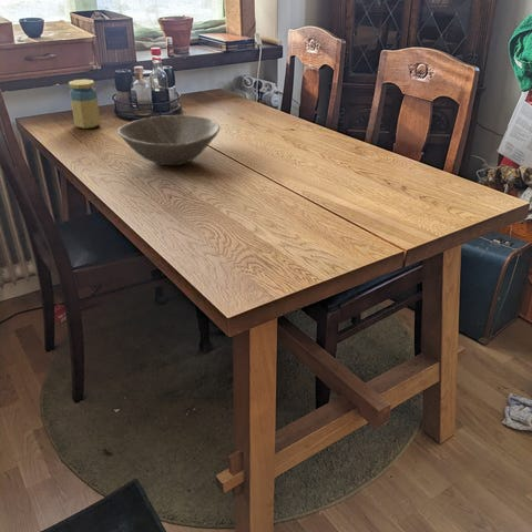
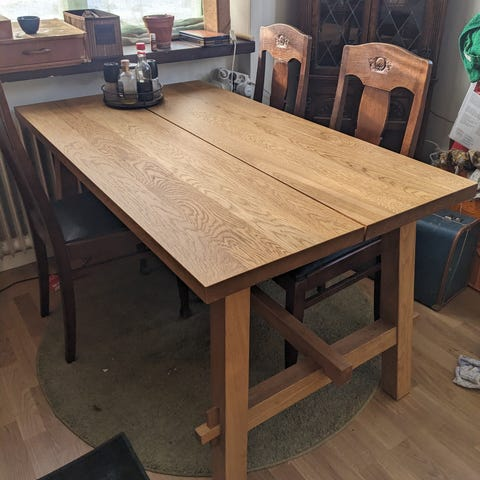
- bowl [116,114,221,166]
- jar [68,79,102,130]
